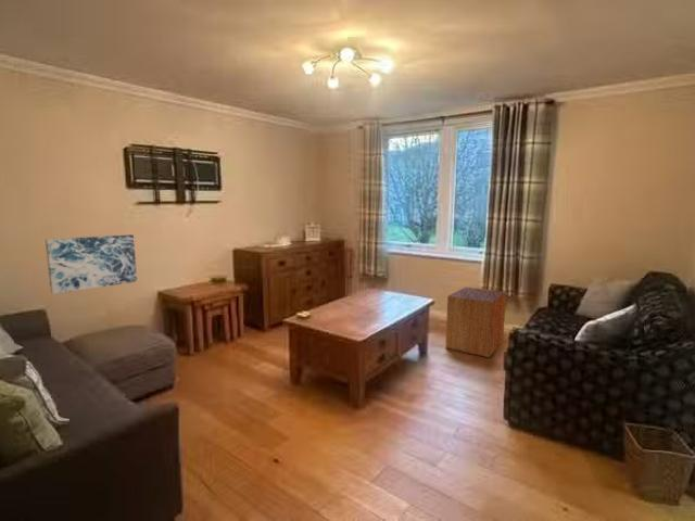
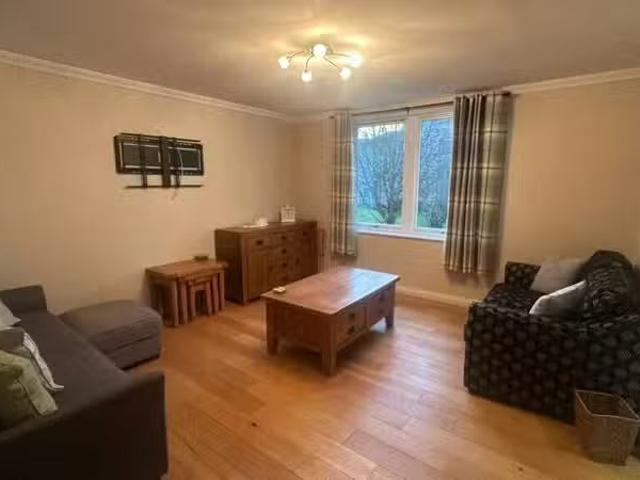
- wall art [45,233,138,295]
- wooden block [444,285,507,358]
